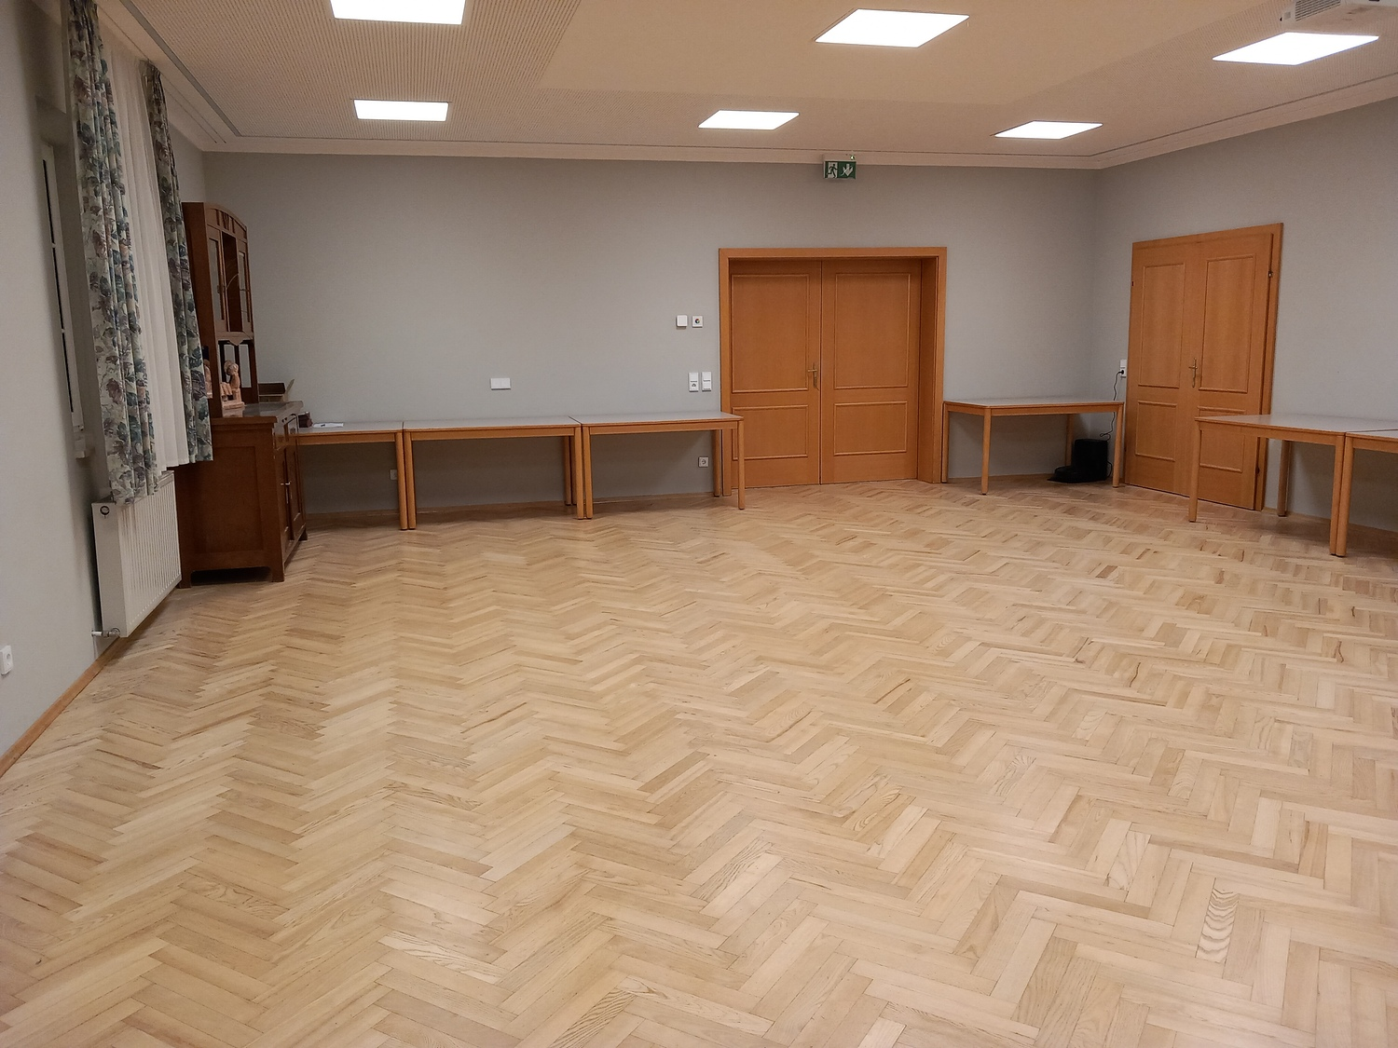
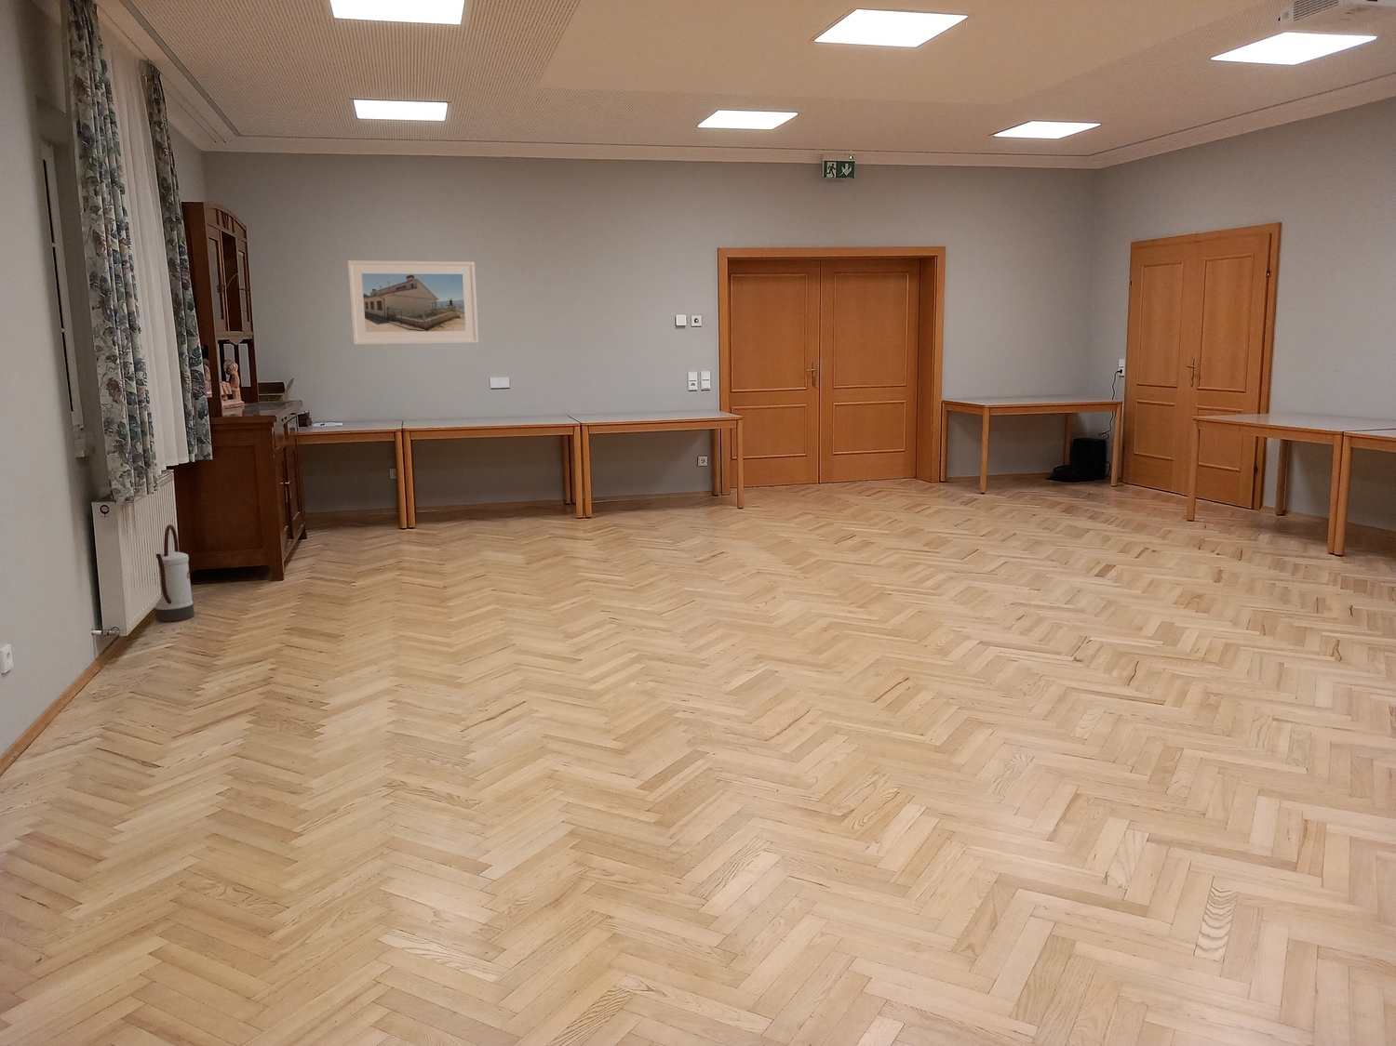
+ watering can [154,523,196,623]
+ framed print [347,259,479,346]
